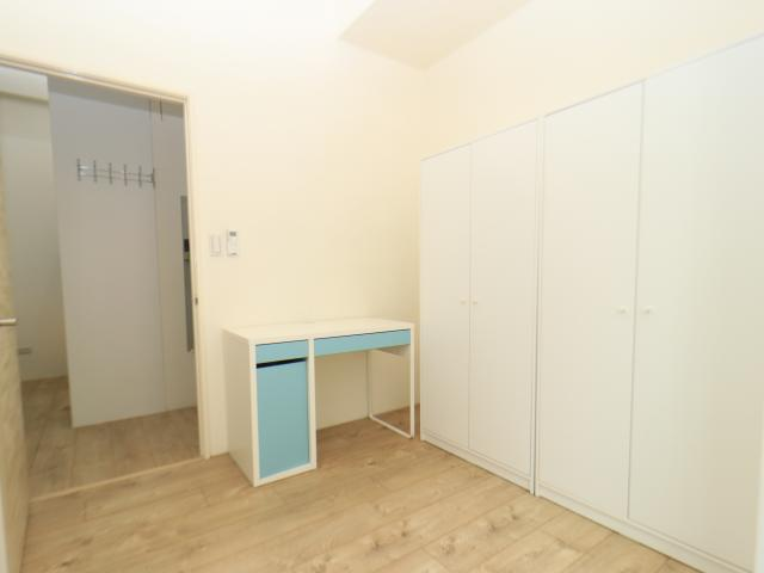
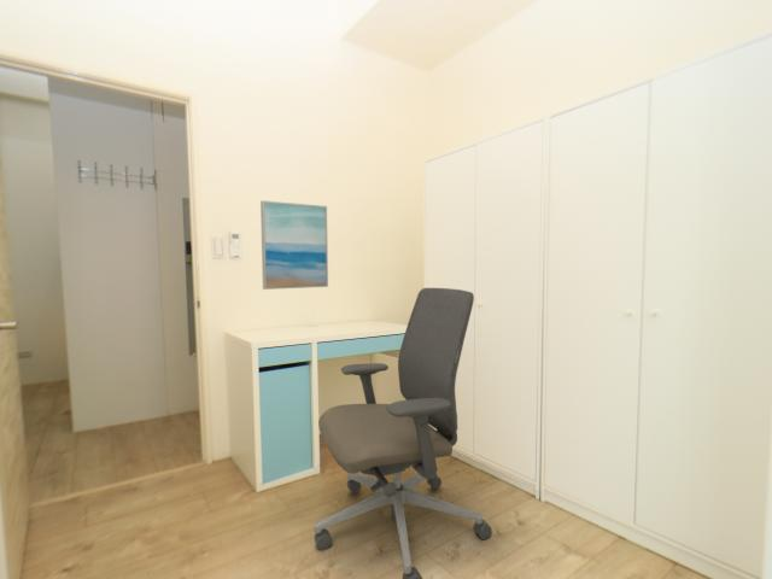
+ wall art [259,199,329,291]
+ office chair [314,287,493,579]
